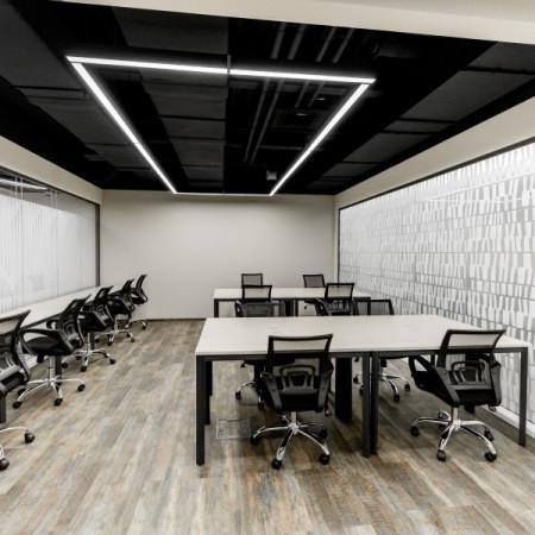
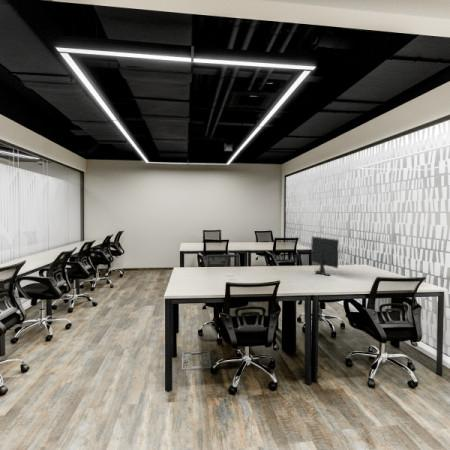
+ computer monitor [310,235,340,277]
